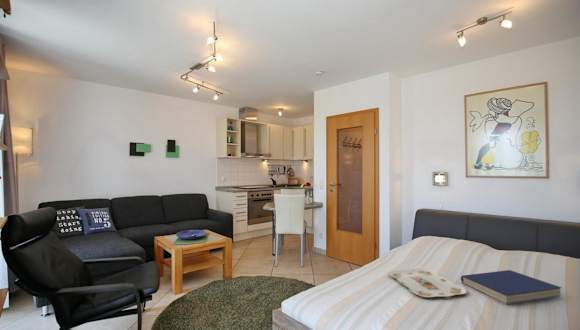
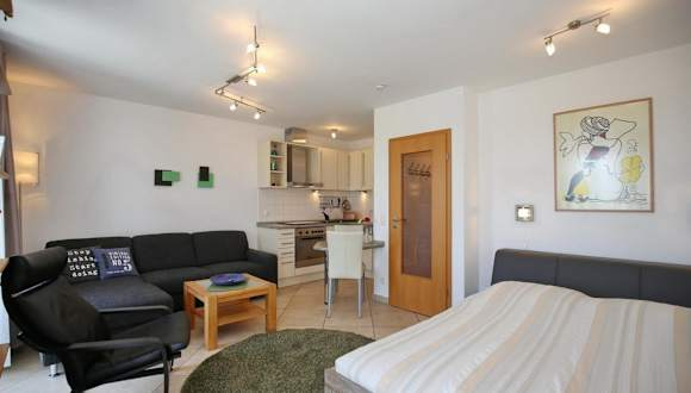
- book [460,269,563,305]
- serving tray [388,268,467,298]
